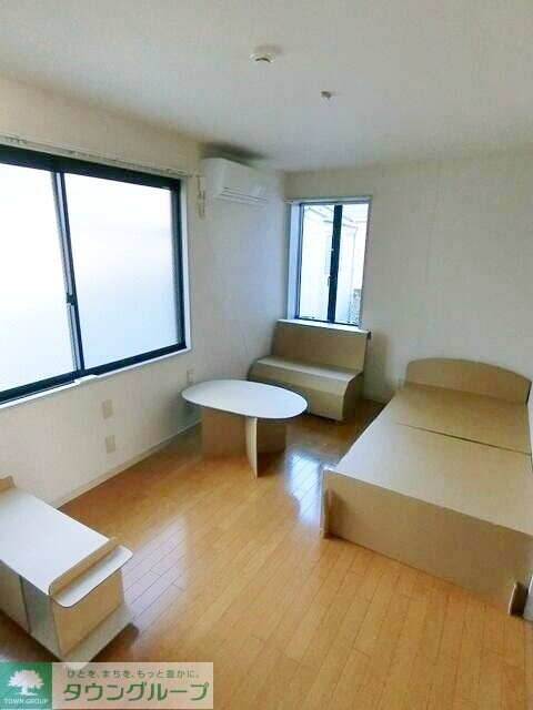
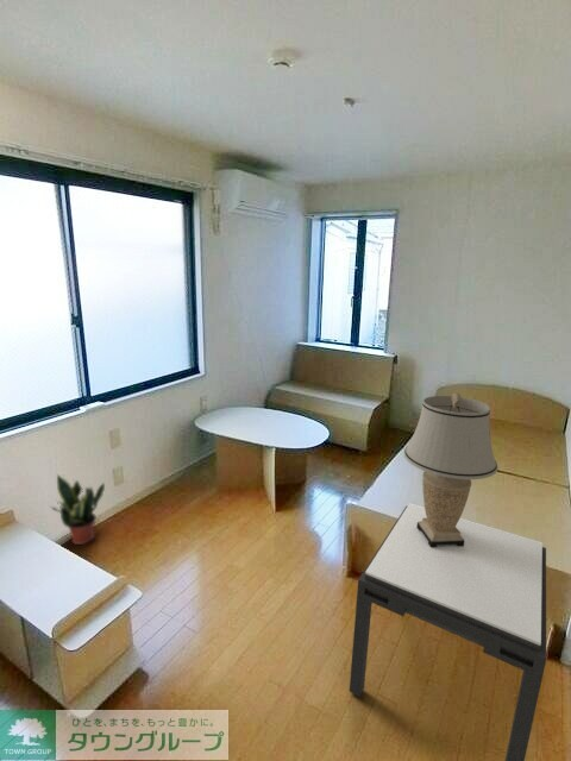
+ side table [349,502,547,761]
+ table lamp [402,392,498,547]
+ potted plant [50,473,106,546]
